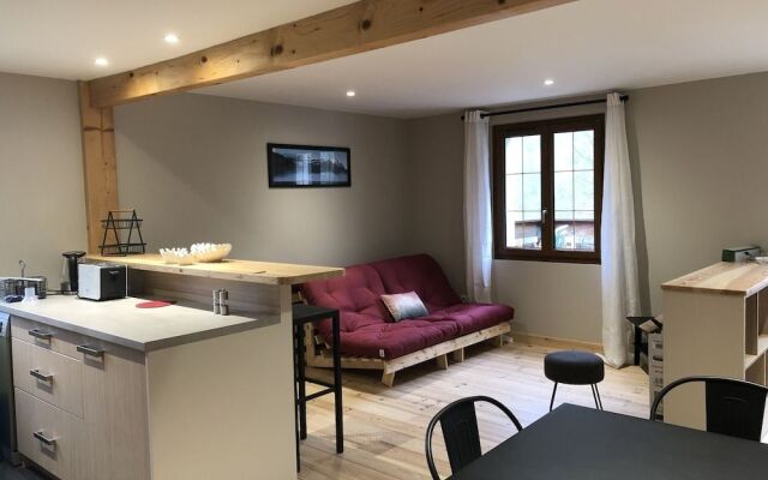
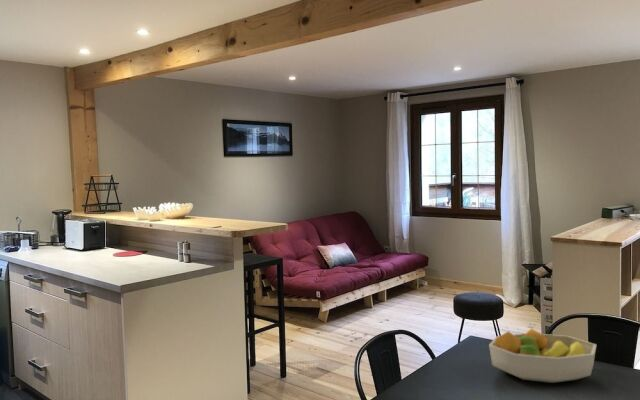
+ fruit bowl [488,327,597,384]
